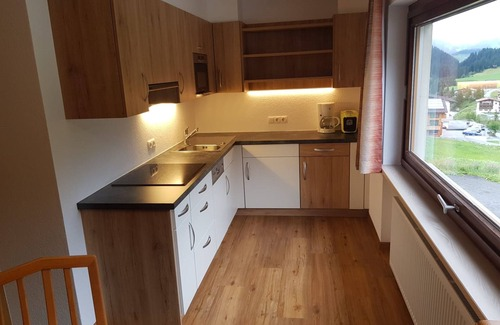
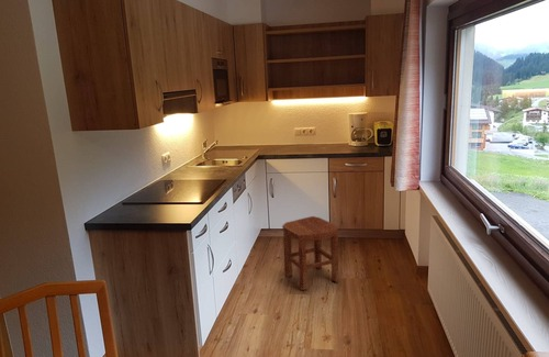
+ stool [281,215,340,291]
